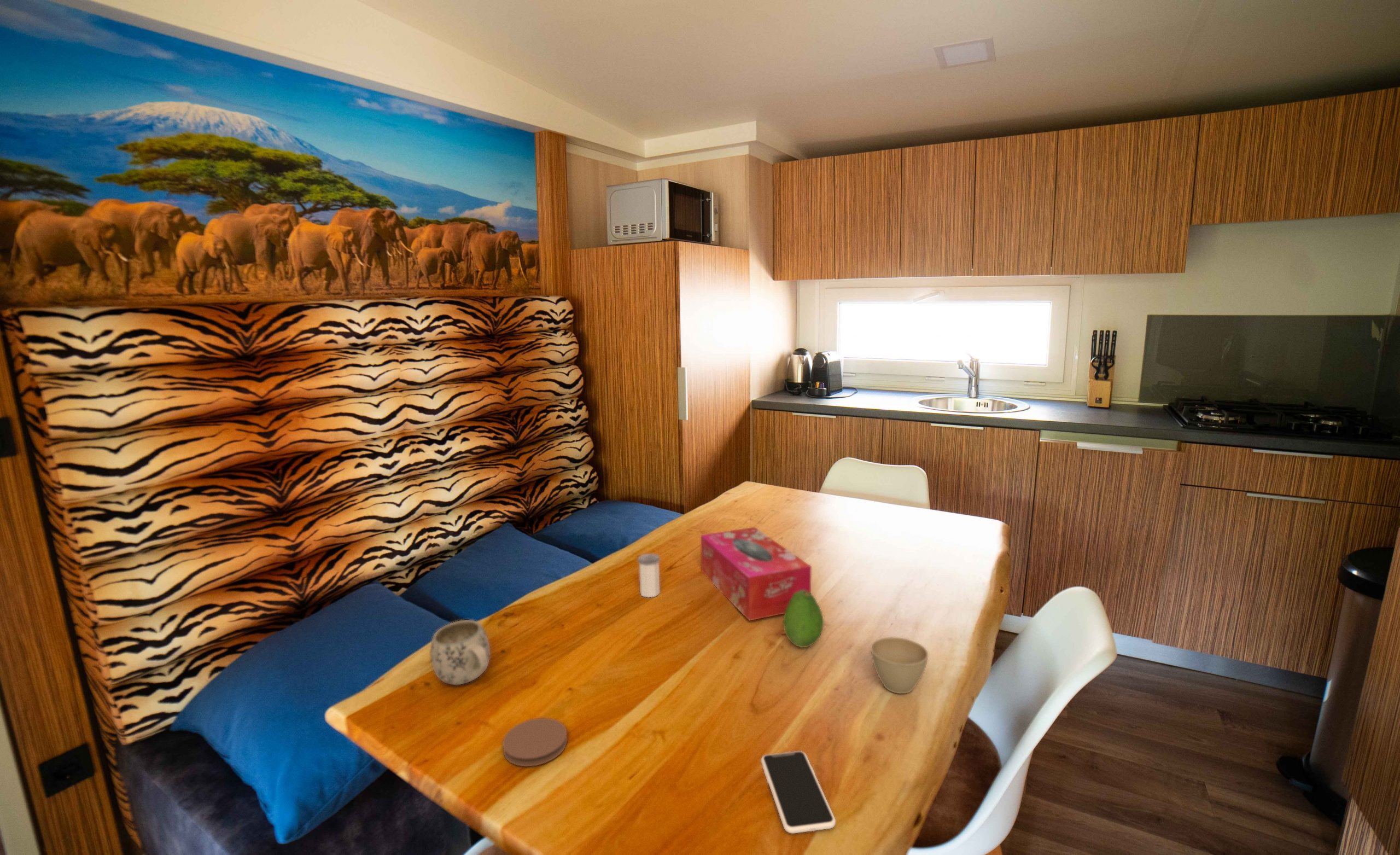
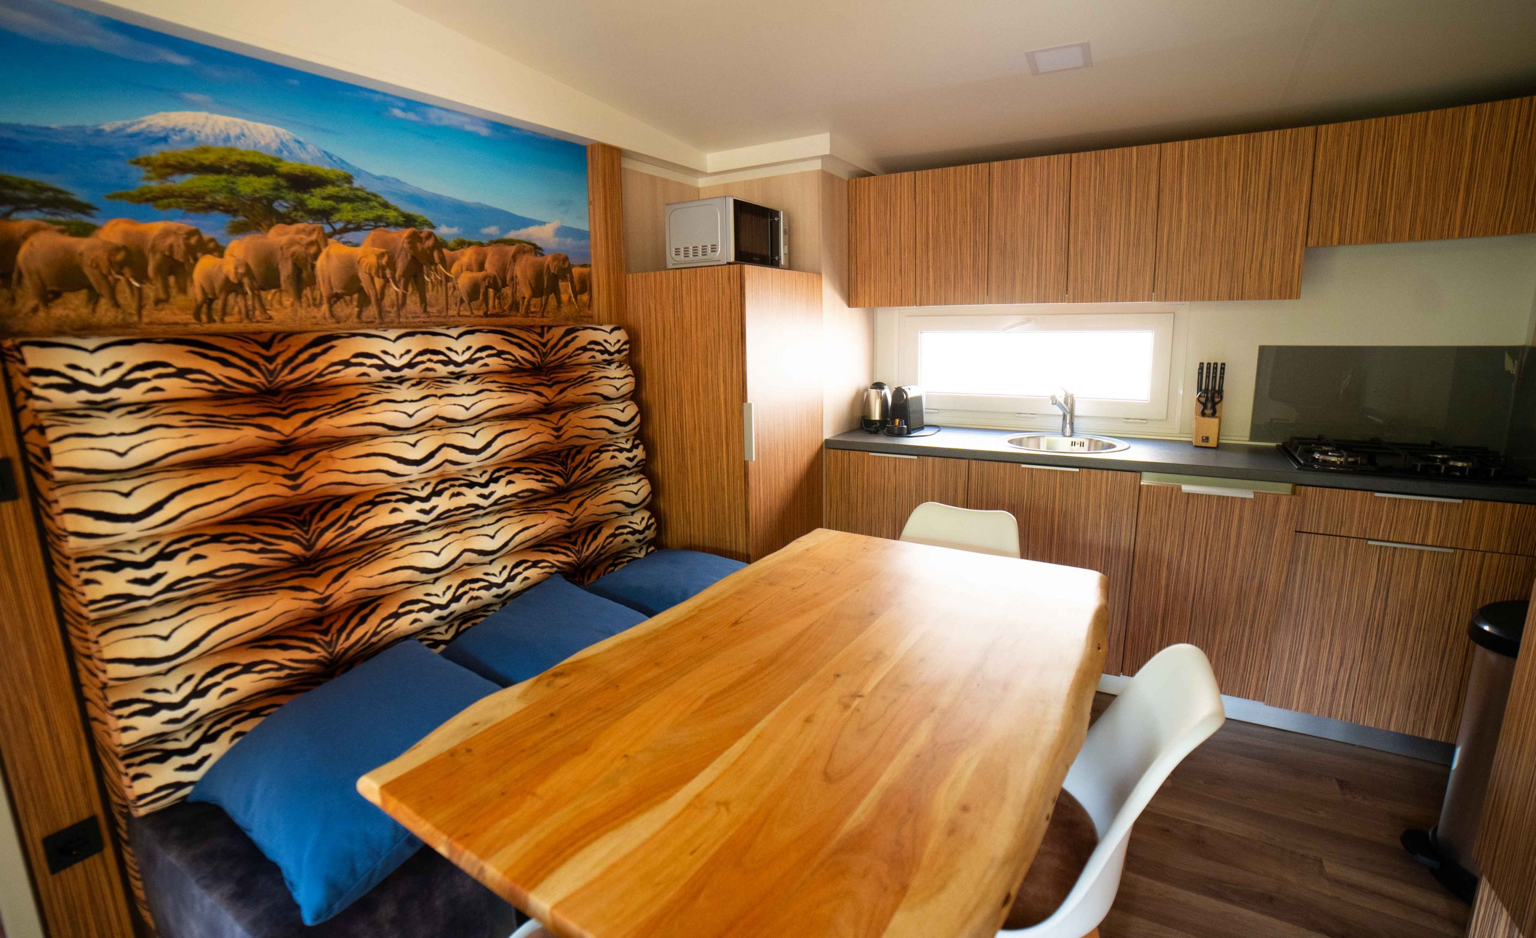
- mug [430,619,491,685]
- smartphone [760,751,836,834]
- coaster [502,718,568,767]
- tissue box [700,527,812,621]
- fruit [783,590,824,648]
- salt shaker [637,553,661,598]
- flower pot [870,636,929,694]
